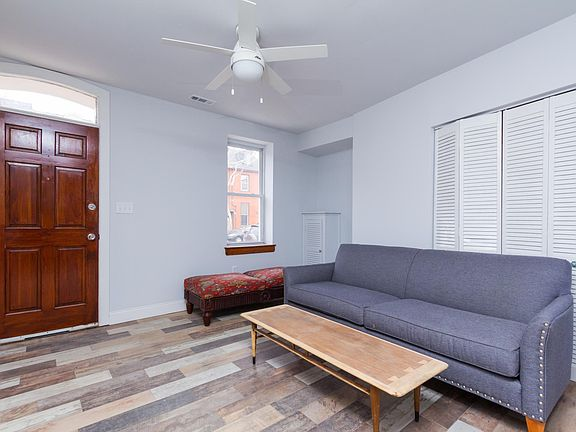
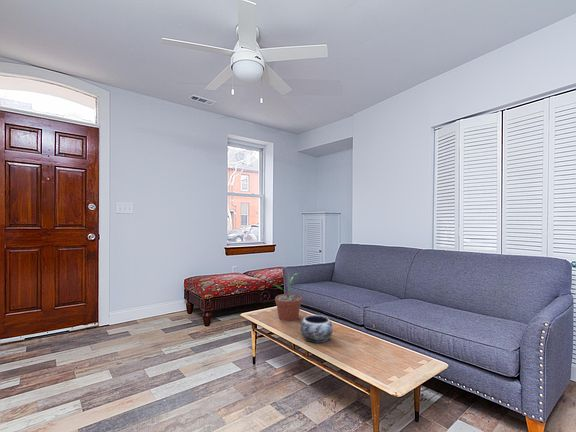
+ decorative bowl [300,314,334,344]
+ potted plant [272,272,303,322]
